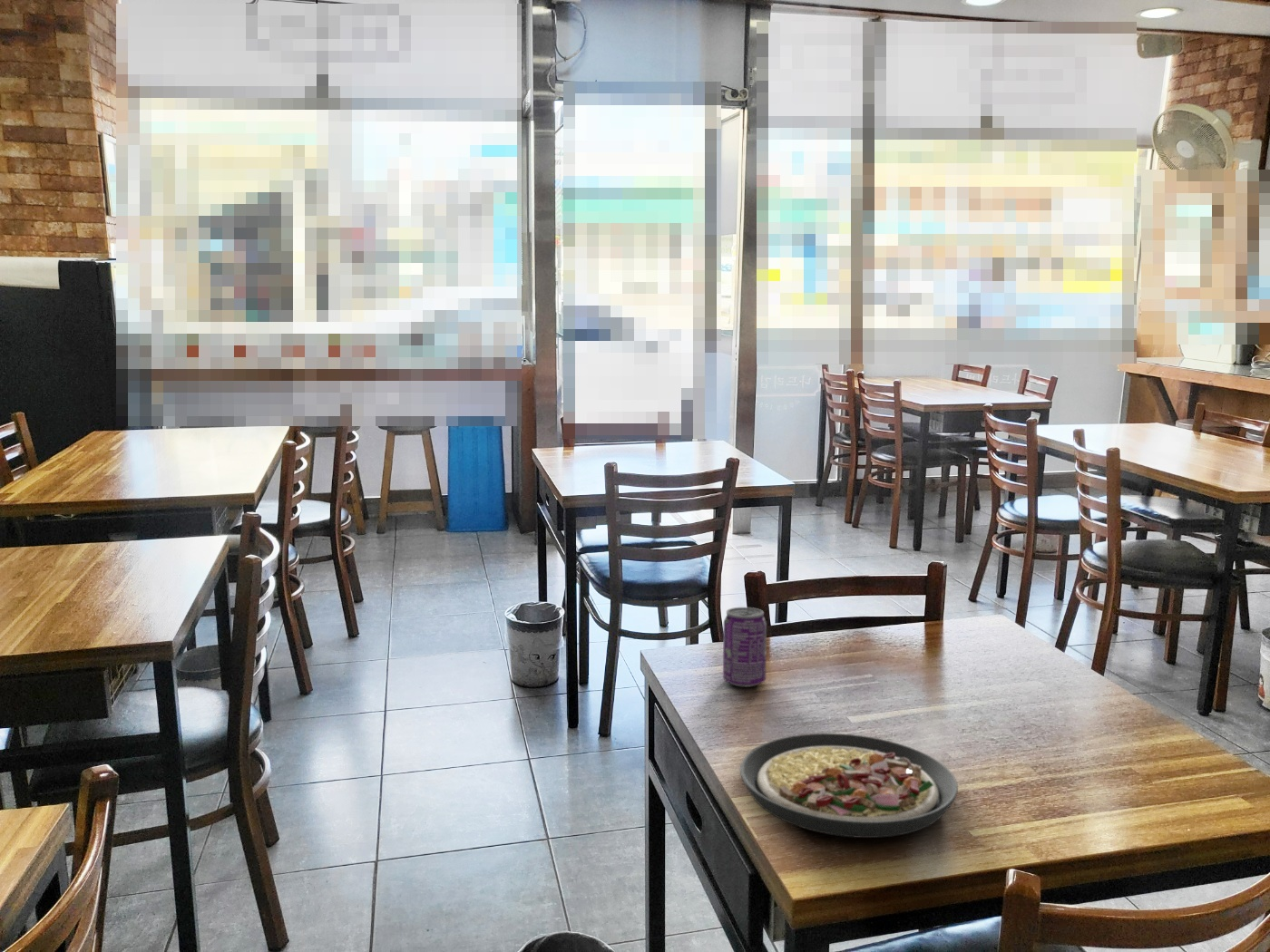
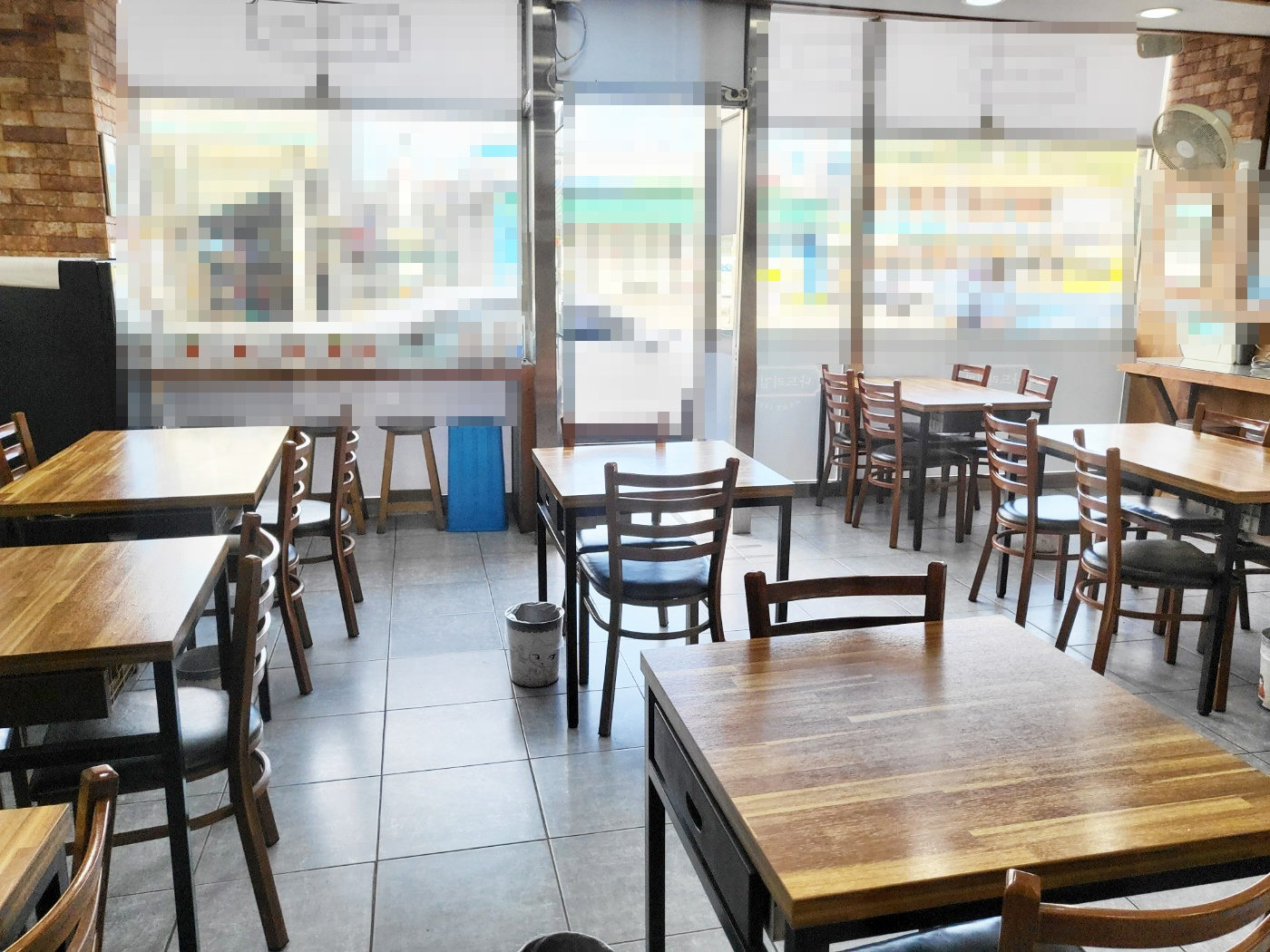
- beverage can [722,607,767,688]
- plate [739,733,959,839]
